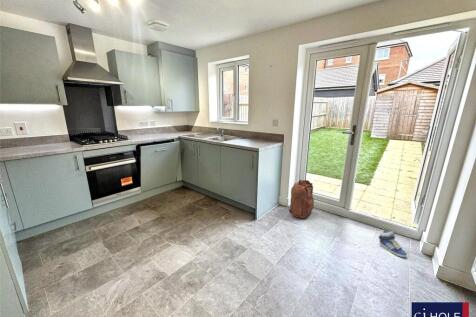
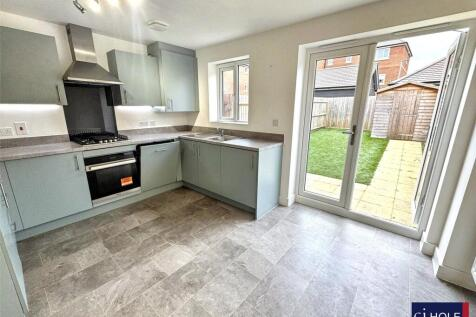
- backpack [287,179,315,219]
- sneaker [378,229,408,258]
